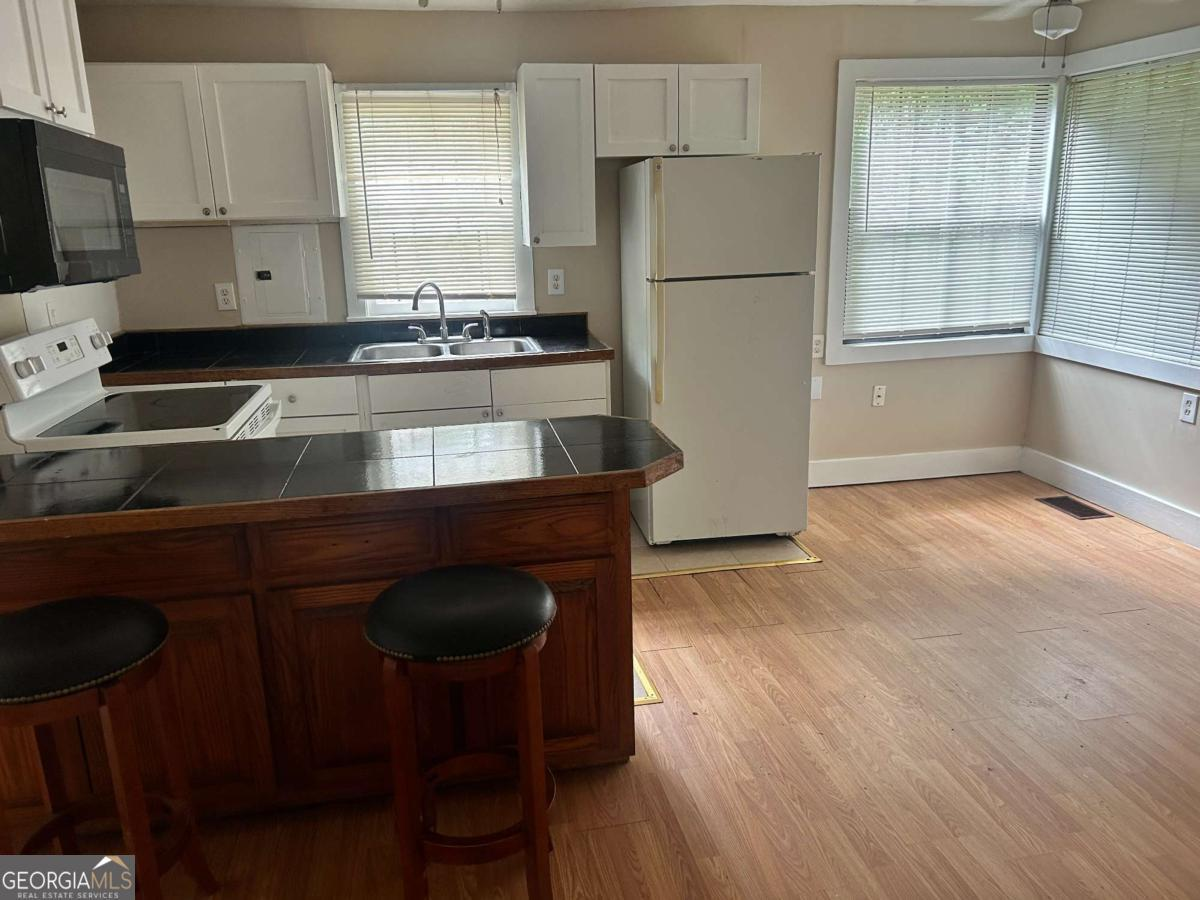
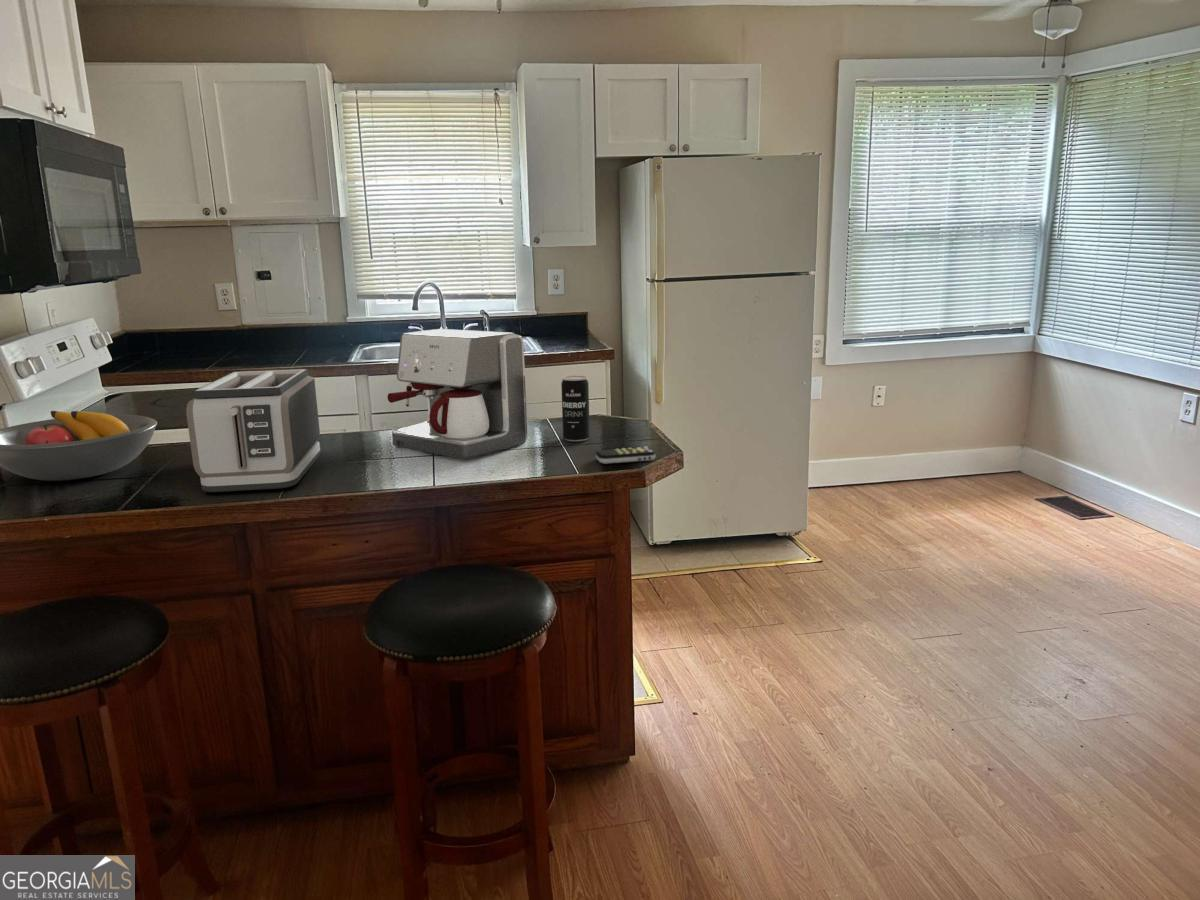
+ coffee maker [386,328,528,460]
+ toaster [185,368,321,493]
+ fruit bowl [0,410,158,482]
+ remote control [595,446,656,465]
+ beverage can [560,375,591,442]
